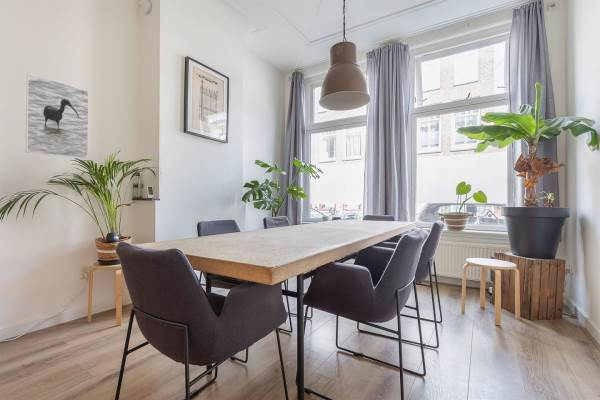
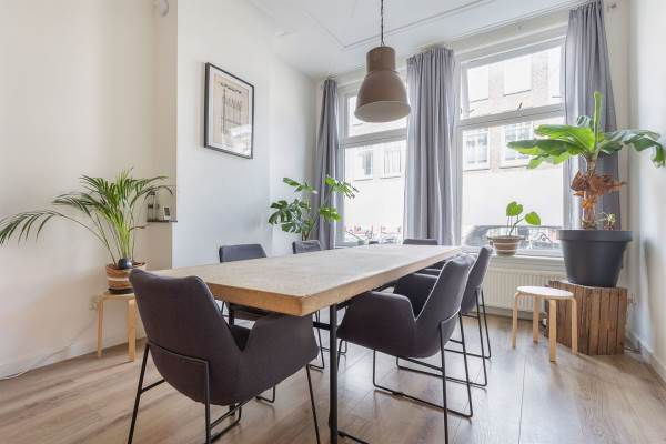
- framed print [25,73,90,160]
